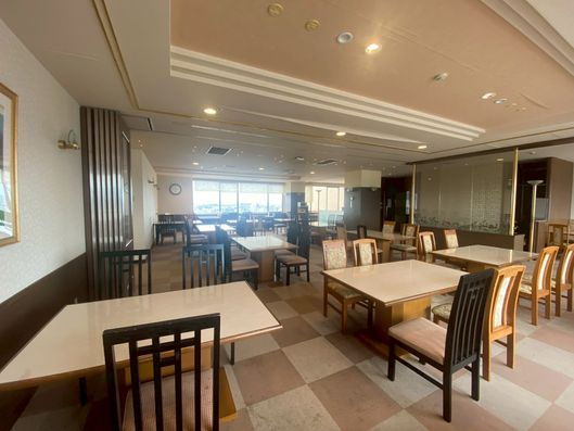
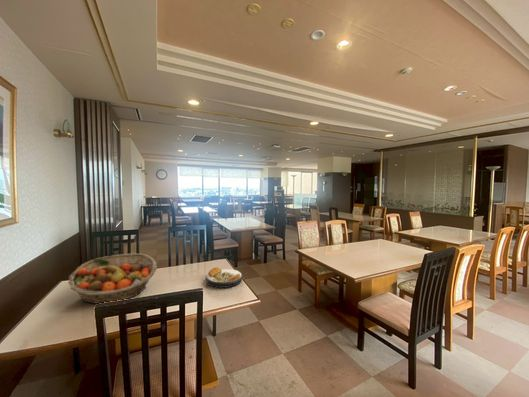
+ plate [205,267,244,289]
+ fruit basket [67,253,158,305]
